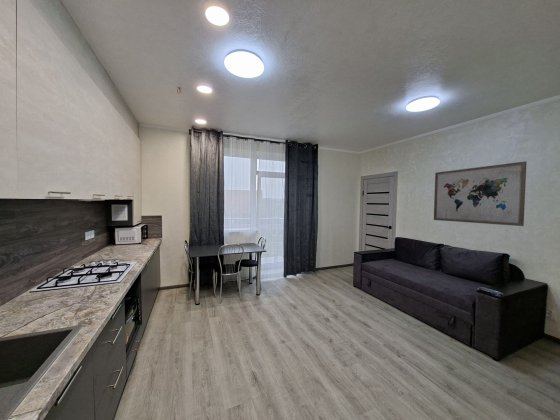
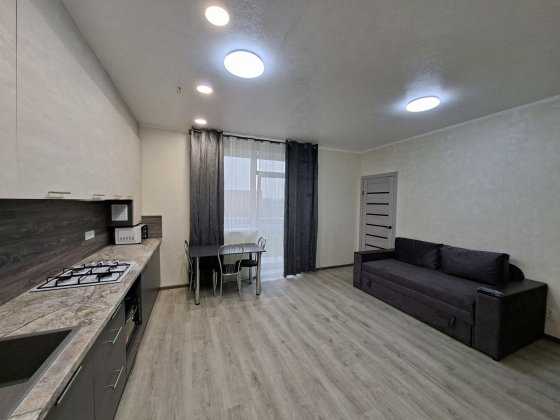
- wall art [433,160,528,227]
